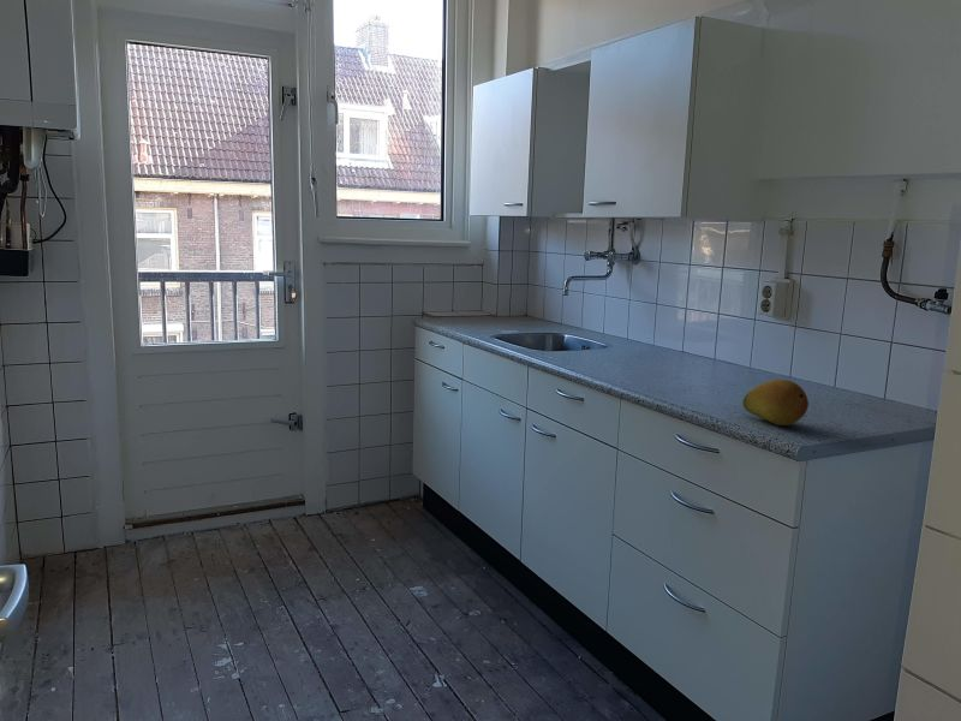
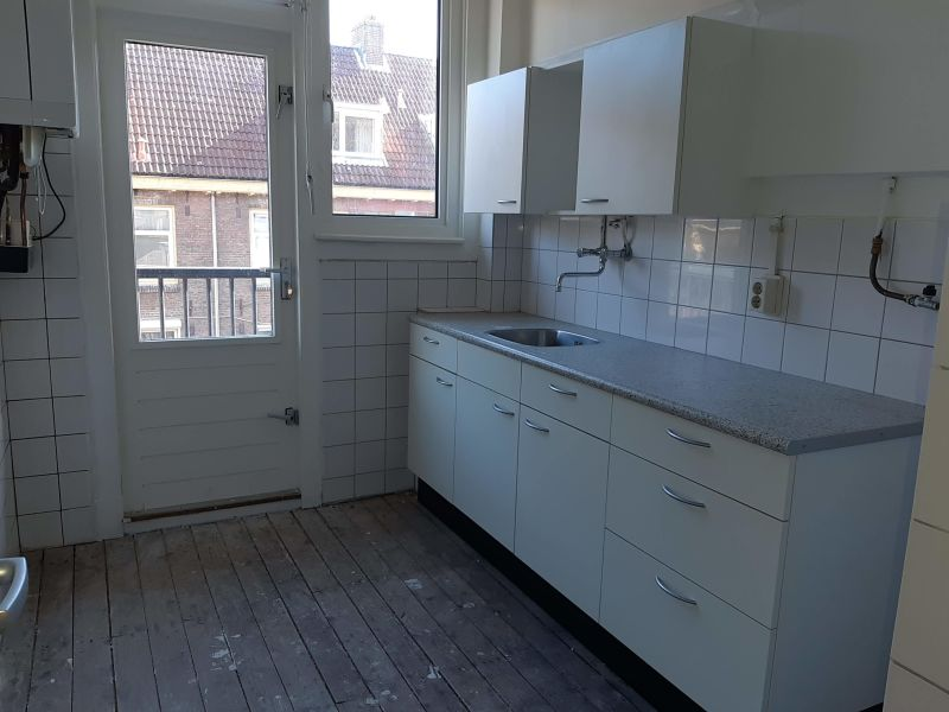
- fruit [741,379,810,427]
